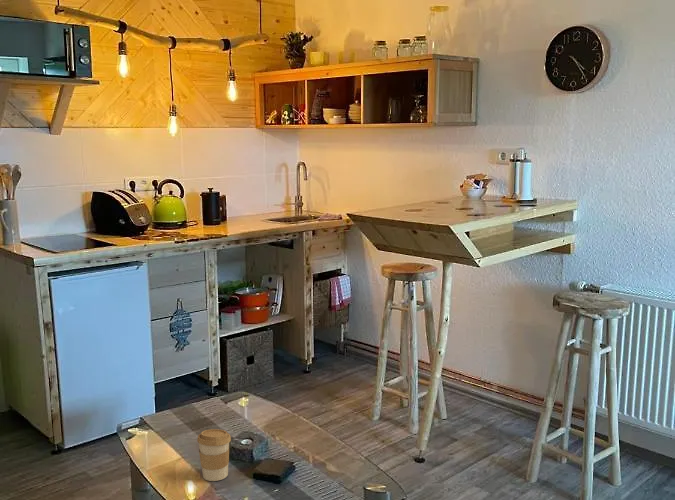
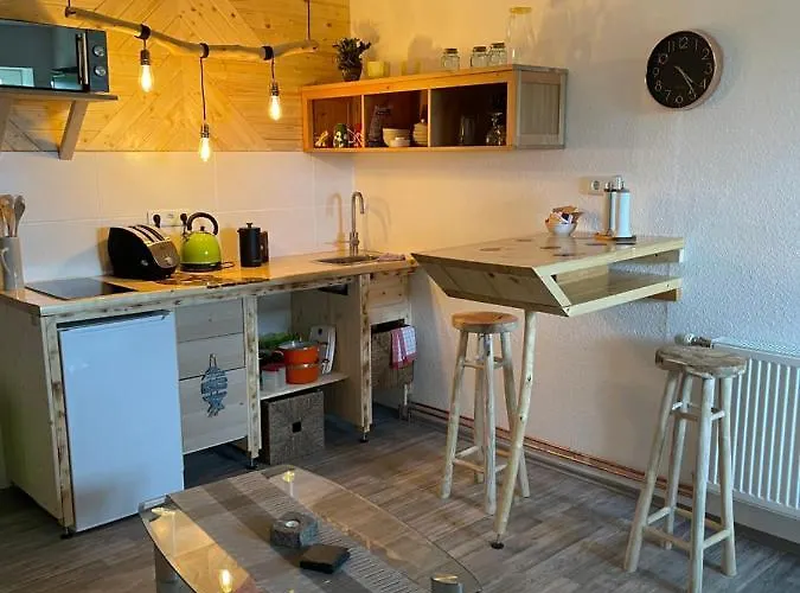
- coffee cup [196,428,232,482]
